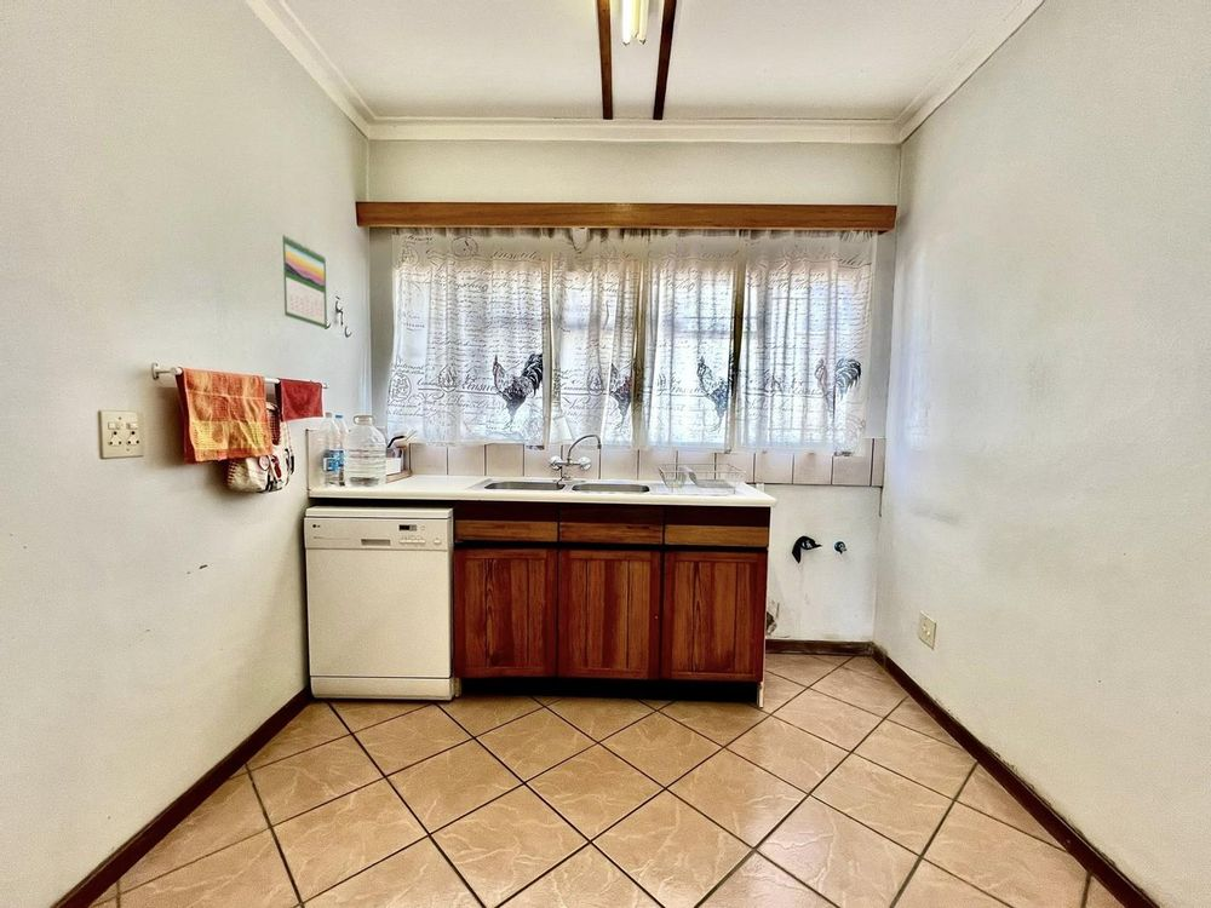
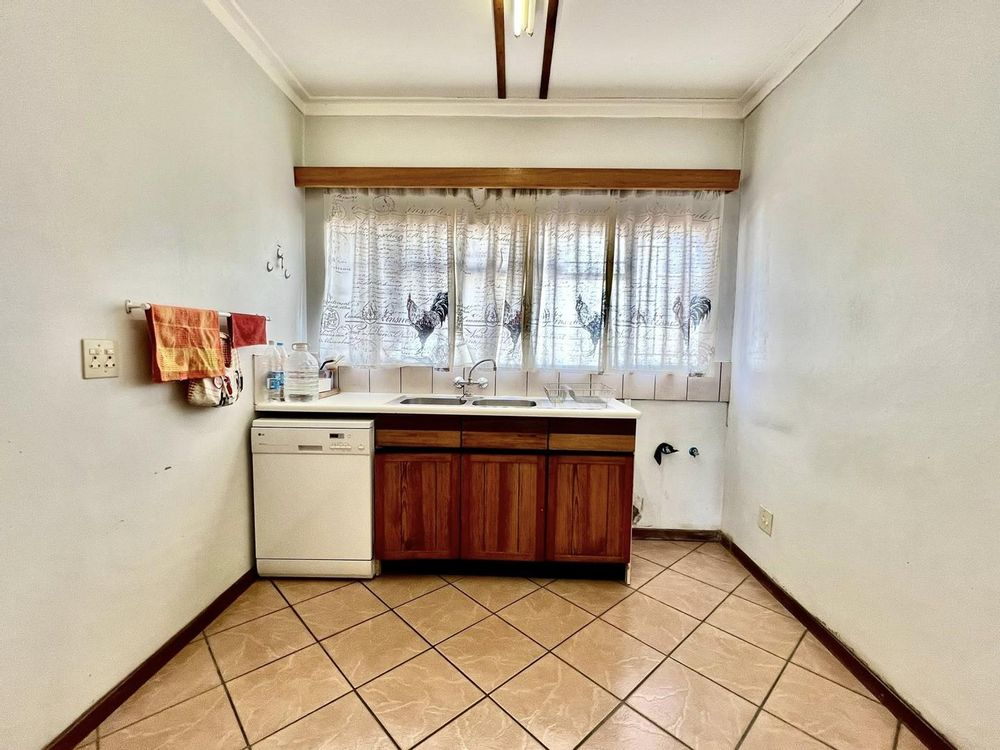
- calendar [280,232,328,329]
